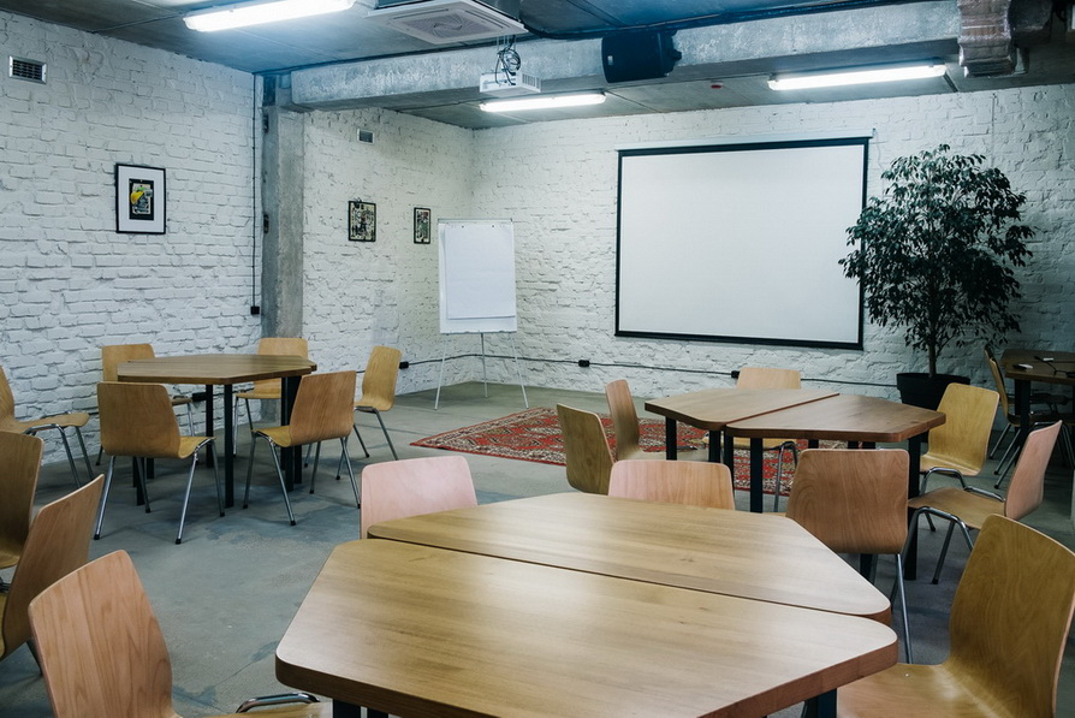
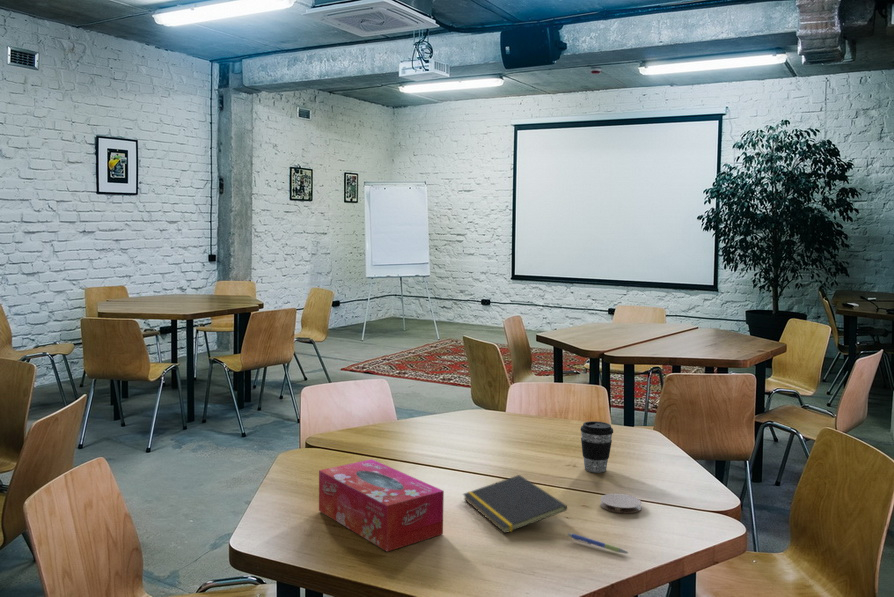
+ tissue box [318,458,445,552]
+ notepad [462,474,568,534]
+ pen [567,532,629,555]
+ coffee cup [580,420,614,473]
+ coaster [599,492,642,514]
